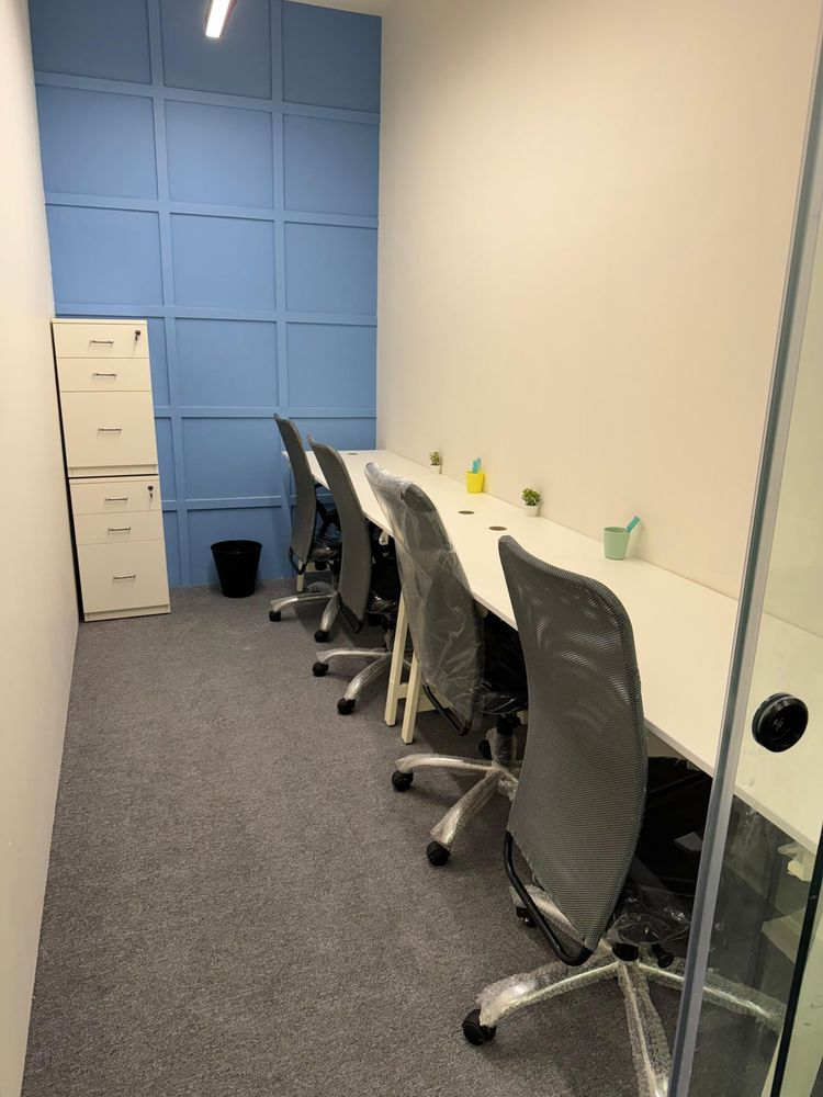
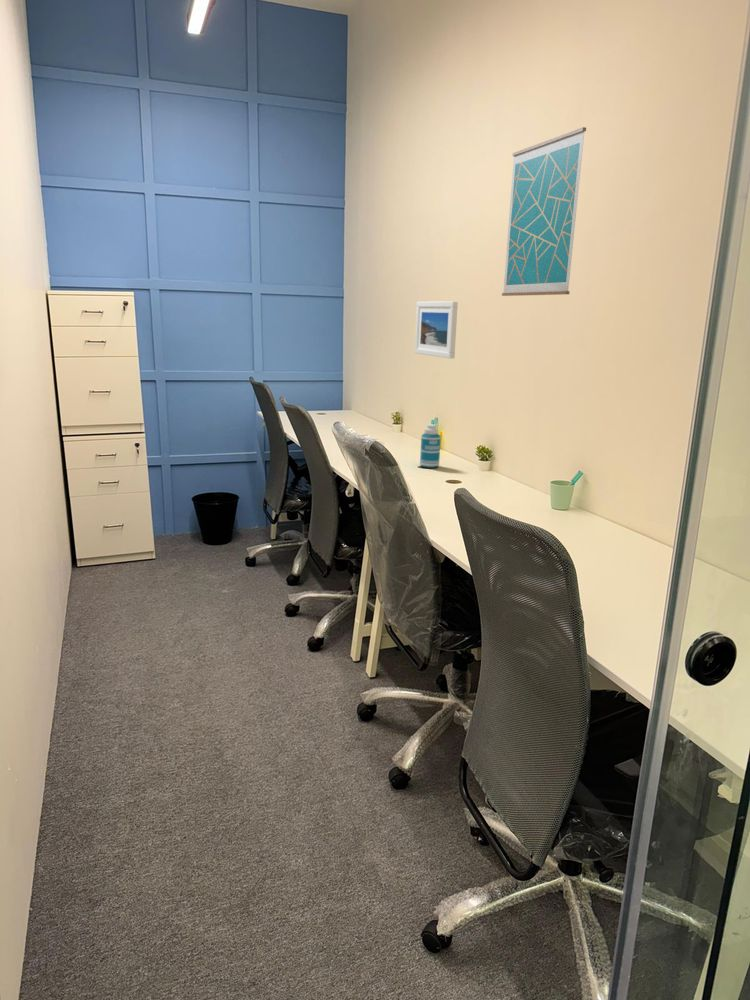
+ wall art [501,126,587,297]
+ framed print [414,300,459,359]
+ bottle [419,423,442,469]
